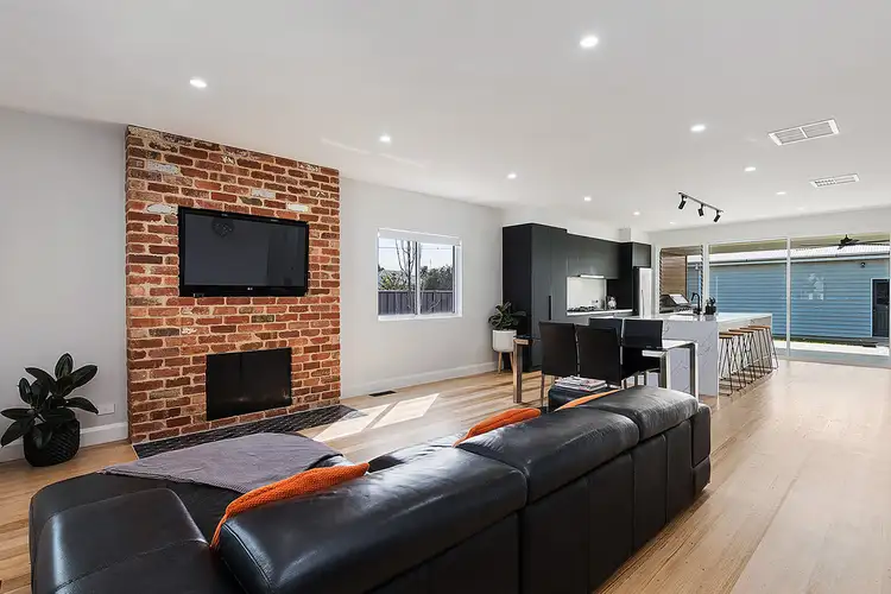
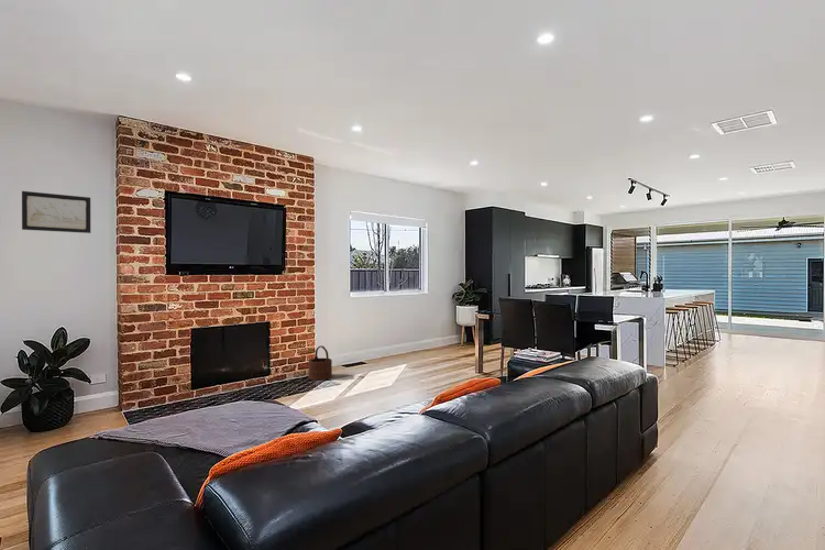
+ wooden bucket [308,344,333,381]
+ wall art [21,190,91,234]
